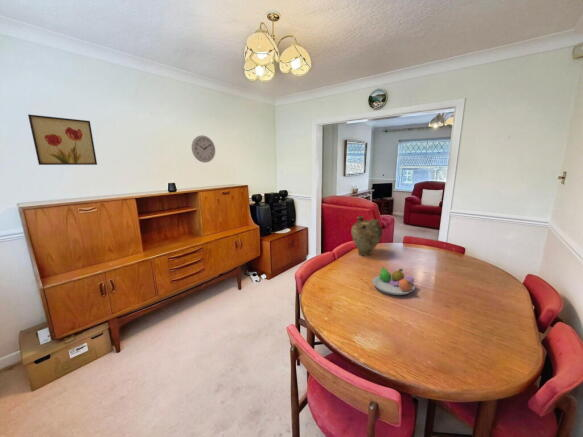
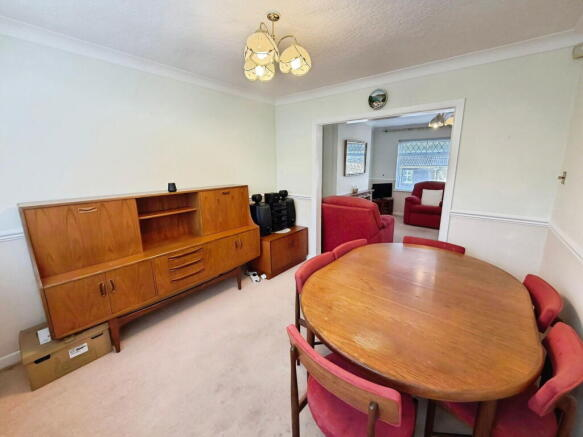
- vase [350,215,384,257]
- fruit bowl [371,266,416,296]
- wall art [27,113,98,166]
- wall clock [191,134,216,163]
